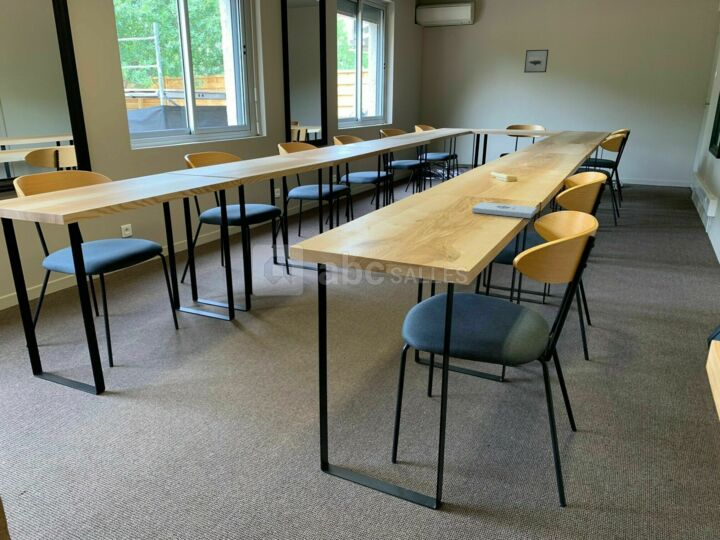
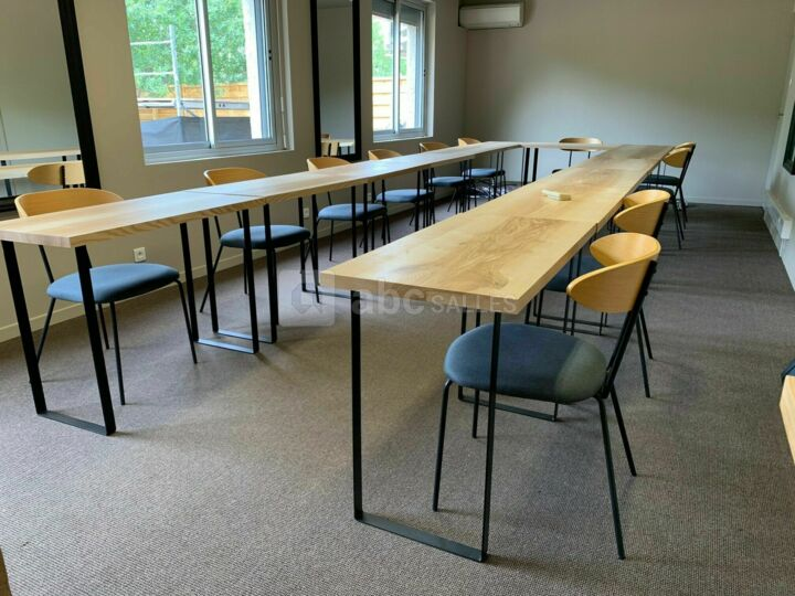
- notepad [471,201,538,219]
- wall art [523,49,550,74]
